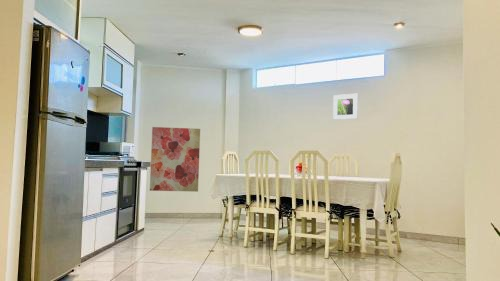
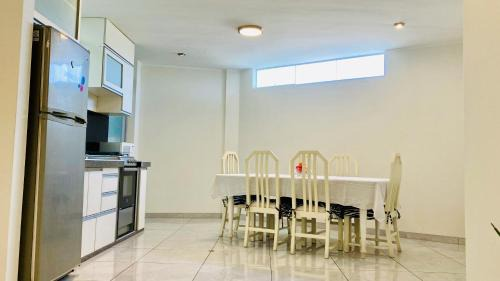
- wall art [149,126,201,193]
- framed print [332,93,359,121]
